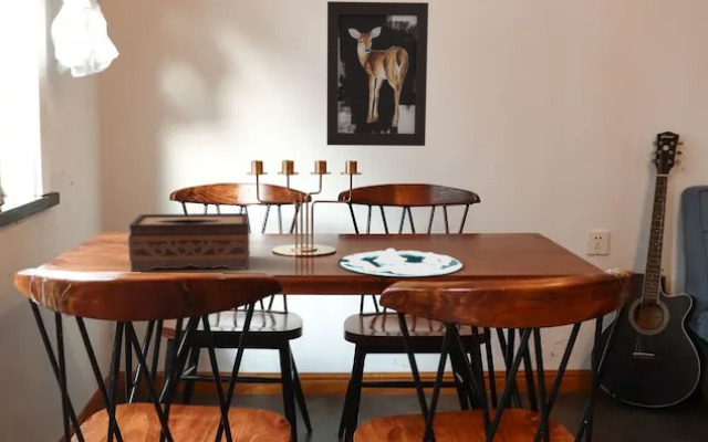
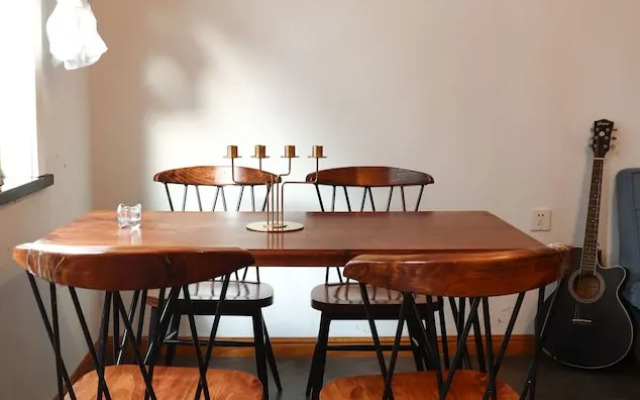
- plate [337,248,464,277]
- tissue box [127,212,251,273]
- wall art [326,0,429,147]
